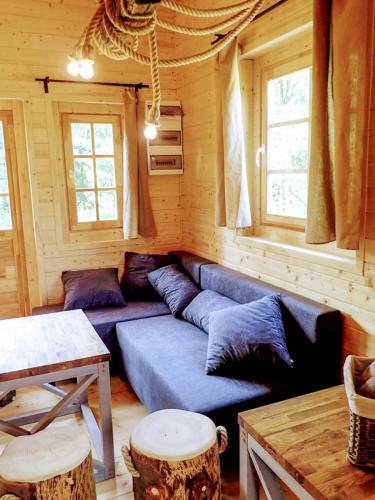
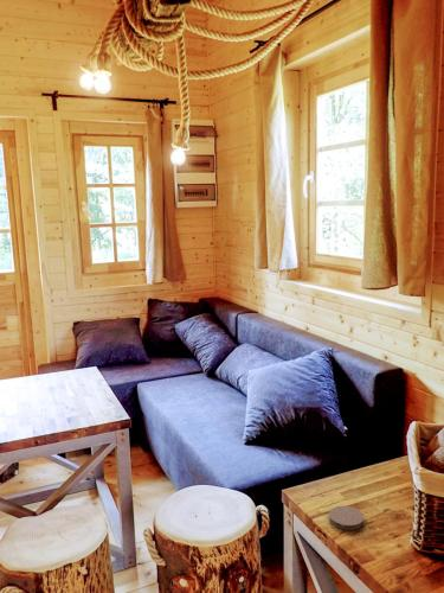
+ coaster [328,505,365,531]
